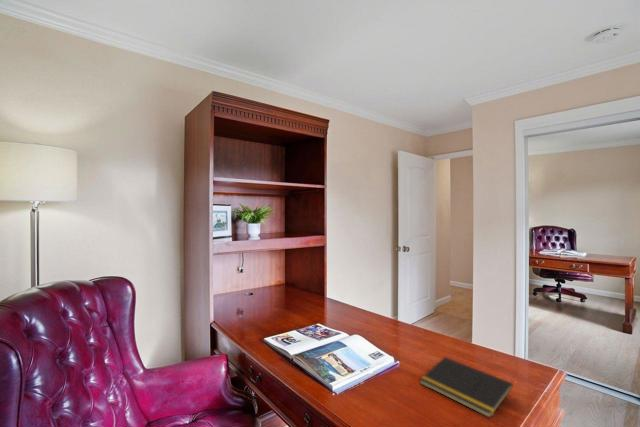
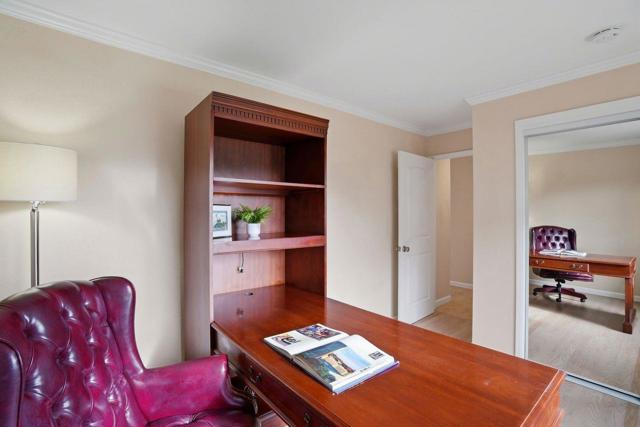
- notepad [419,356,514,419]
